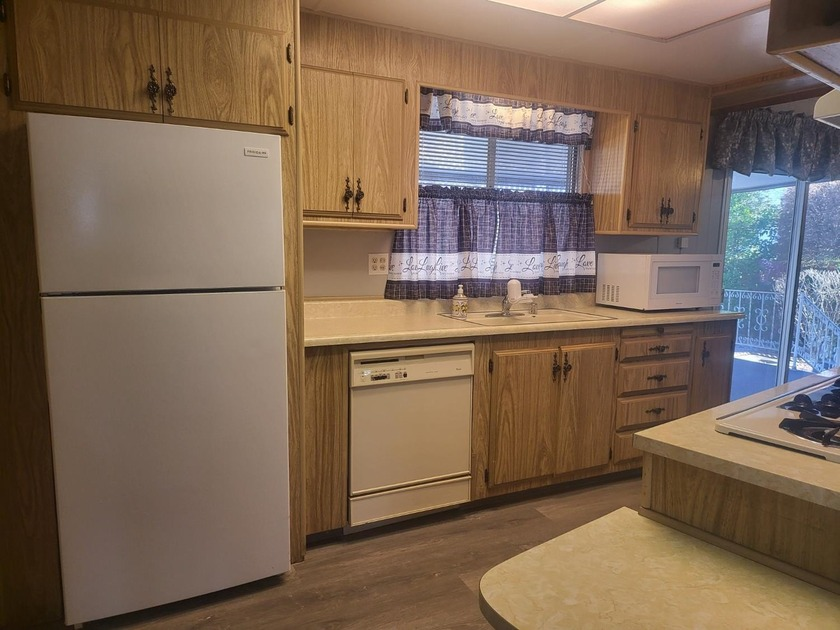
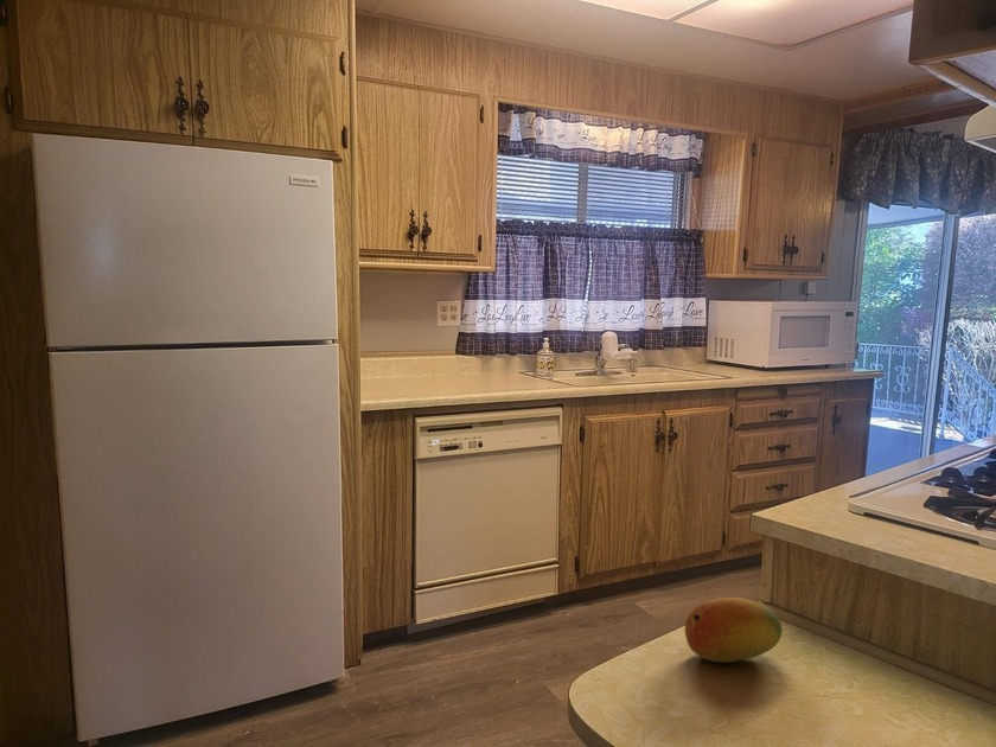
+ fruit [684,596,784,664]
